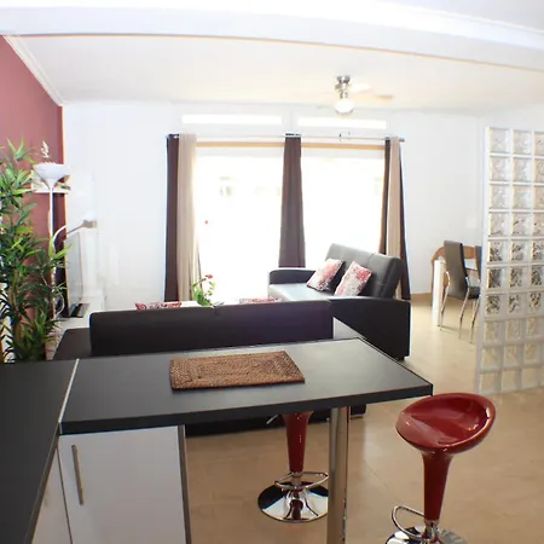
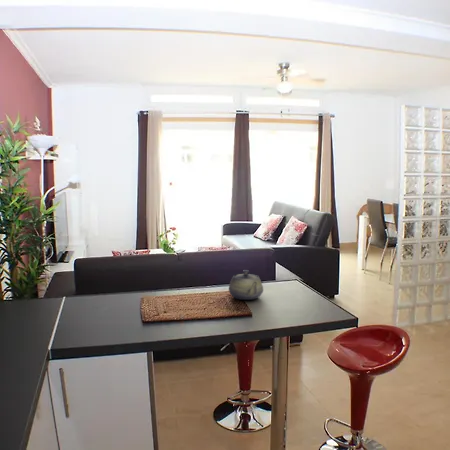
+ teapot [228,269,264,301]
